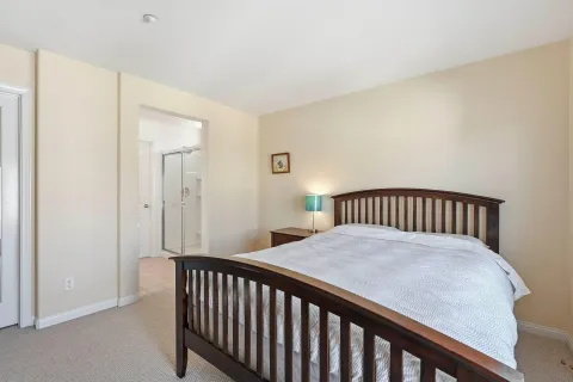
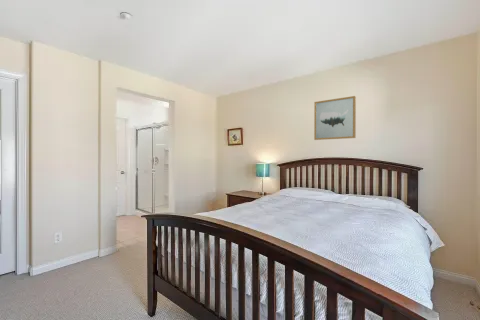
+ wall art [313,95,357,141]
